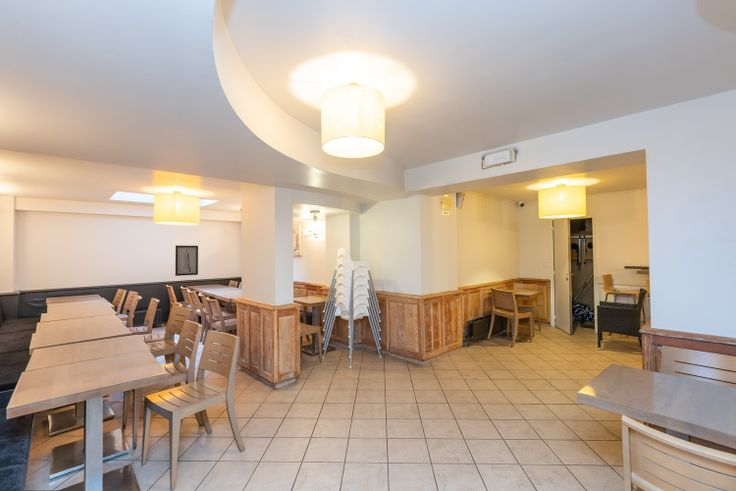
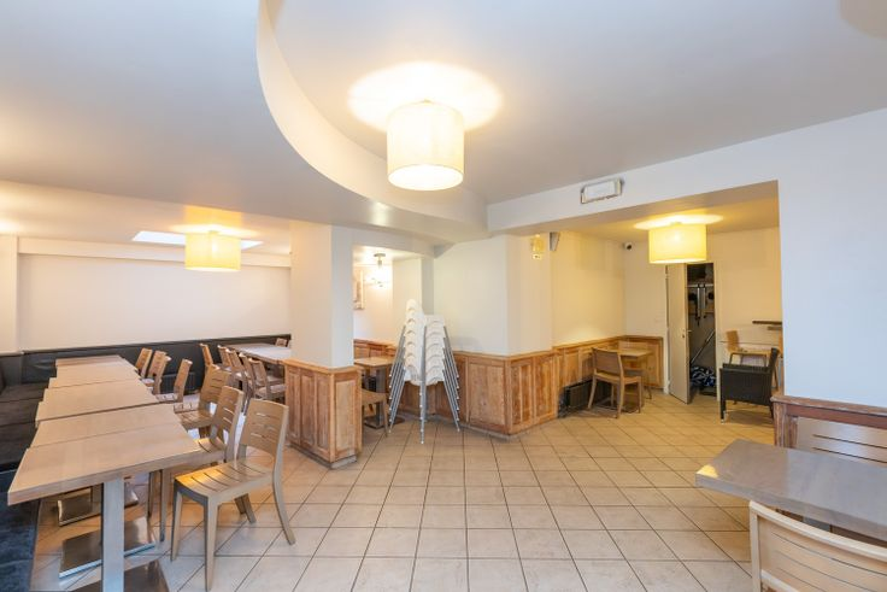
- wall art [174,244,199,277]
